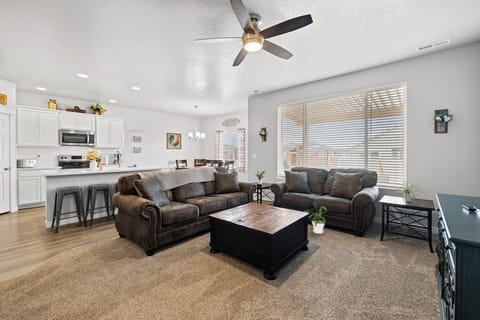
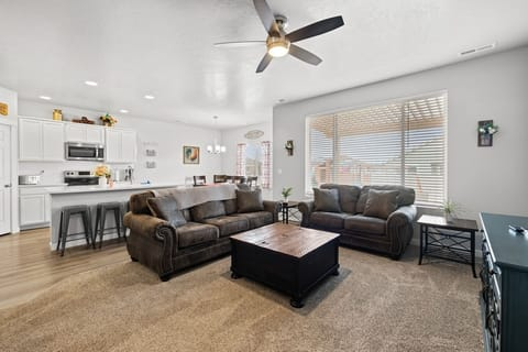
- house plant [303,201,328,235]
